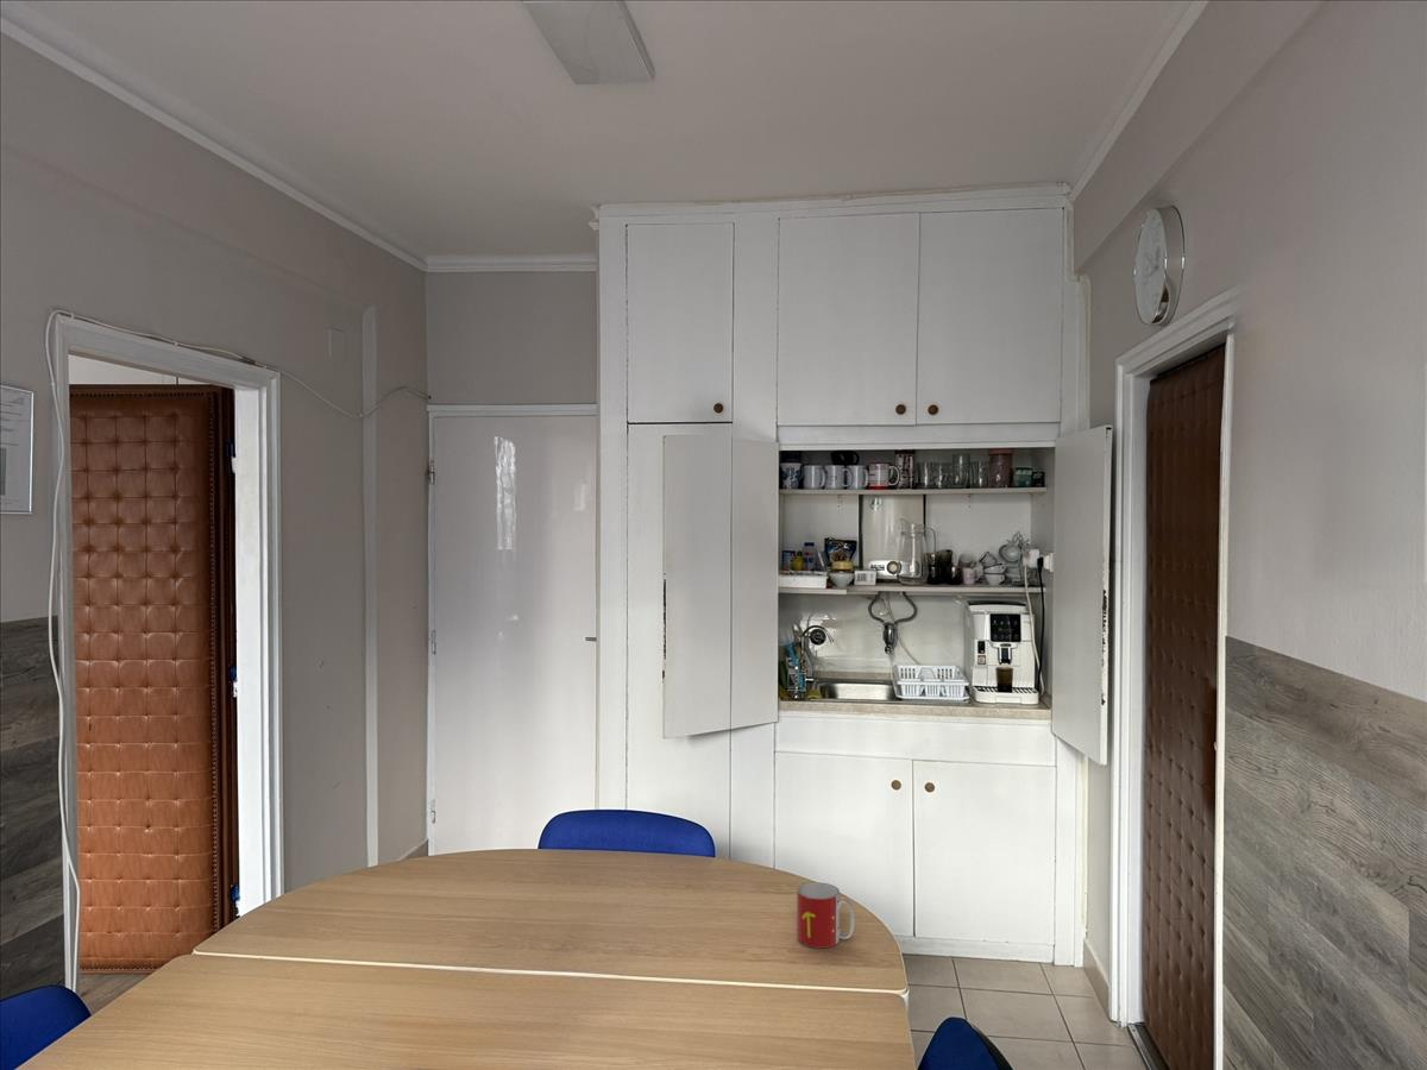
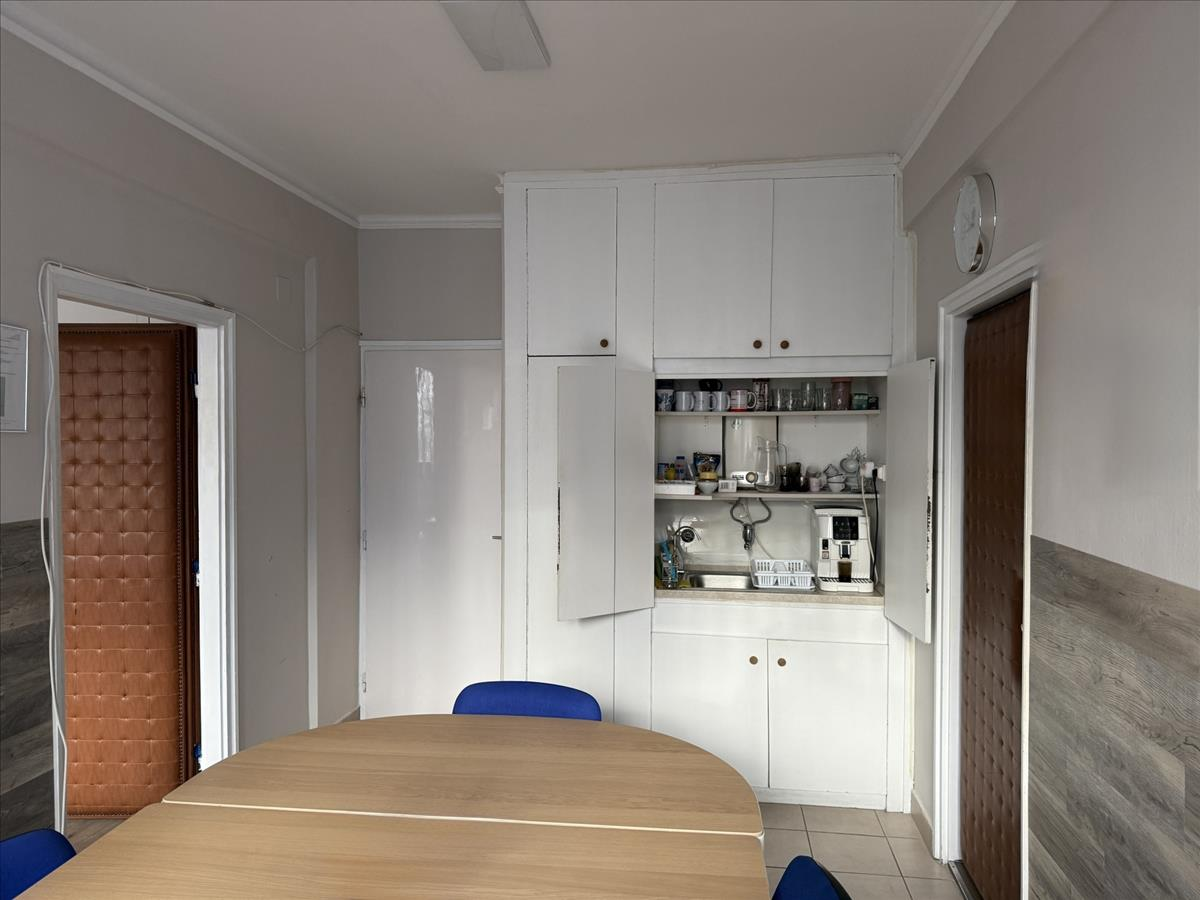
- mug [796,881,856,949]
